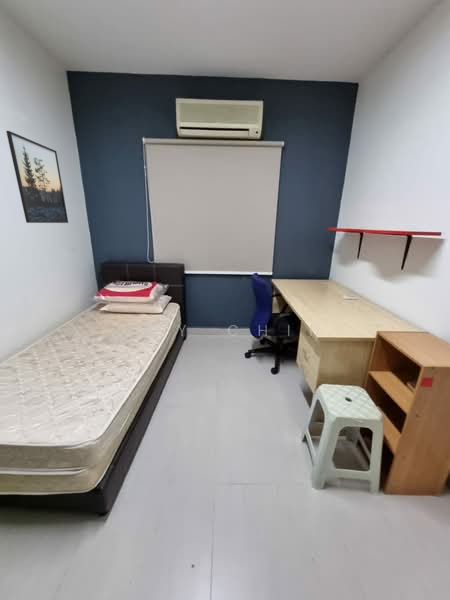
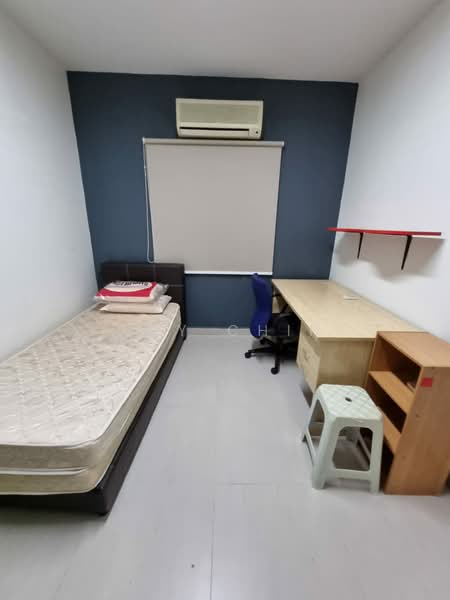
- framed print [5,130,69,224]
